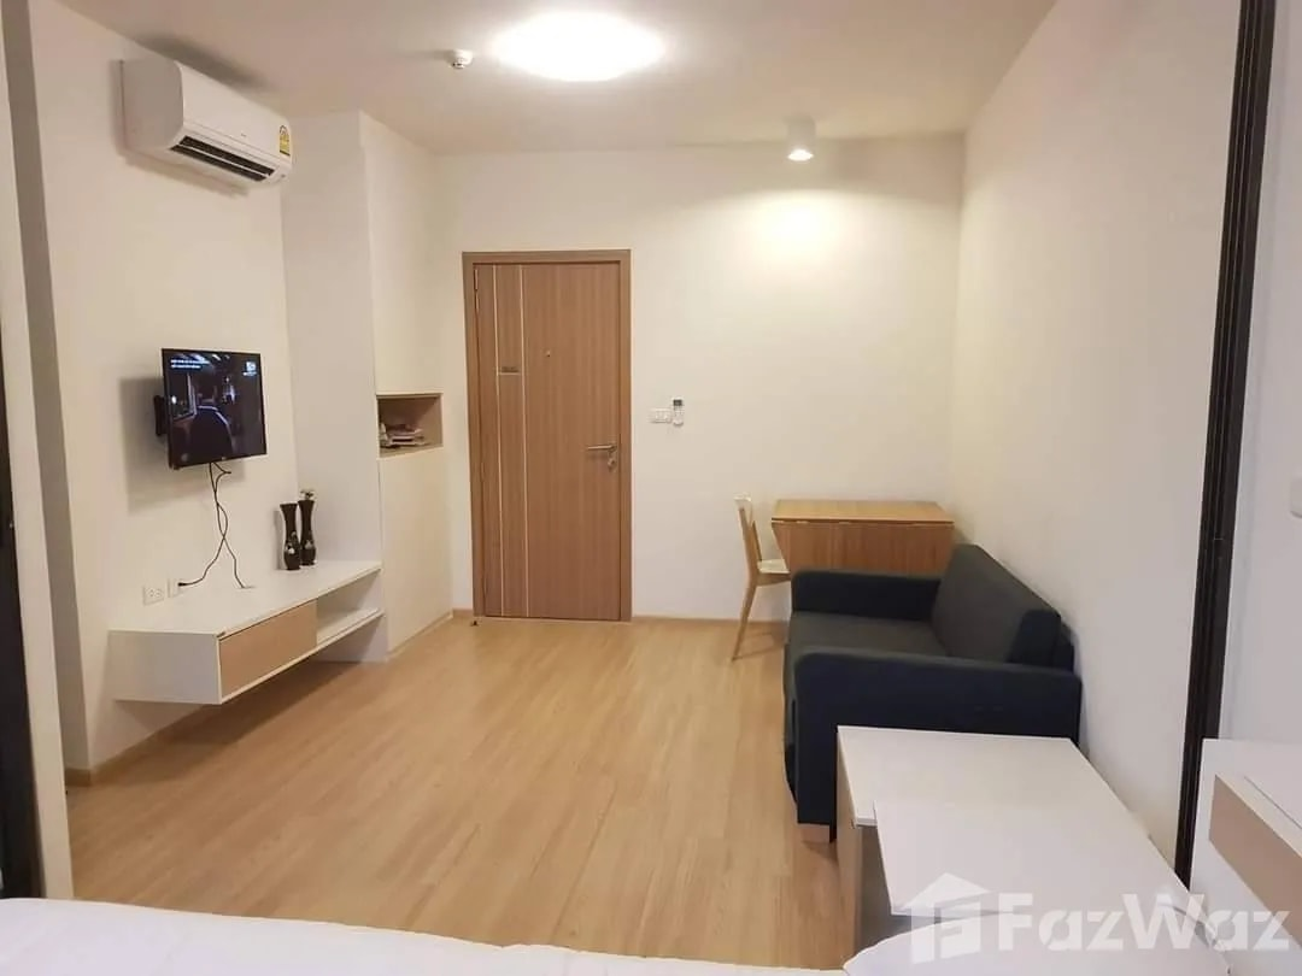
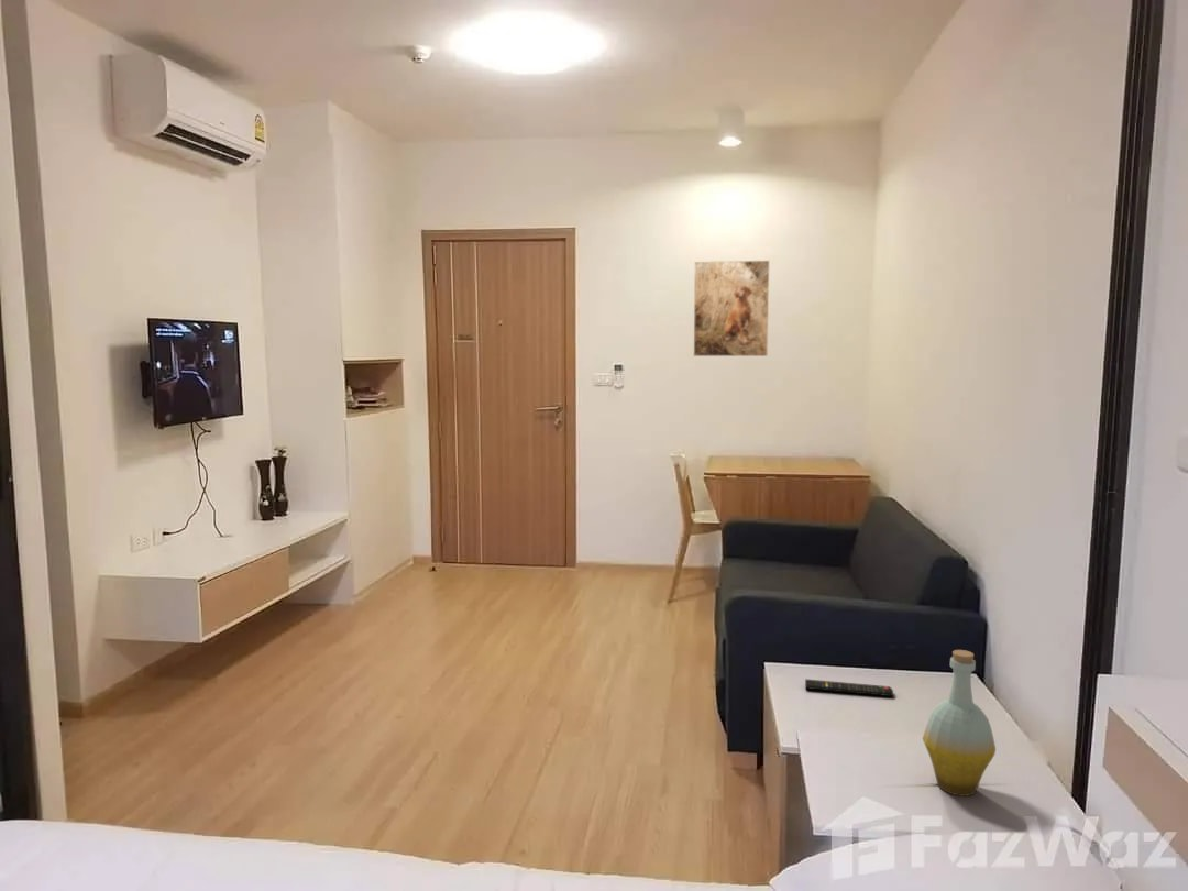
+ bottle [922,649,997,798]
+ remote control [804,678,894,697]
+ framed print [692,260,771,358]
